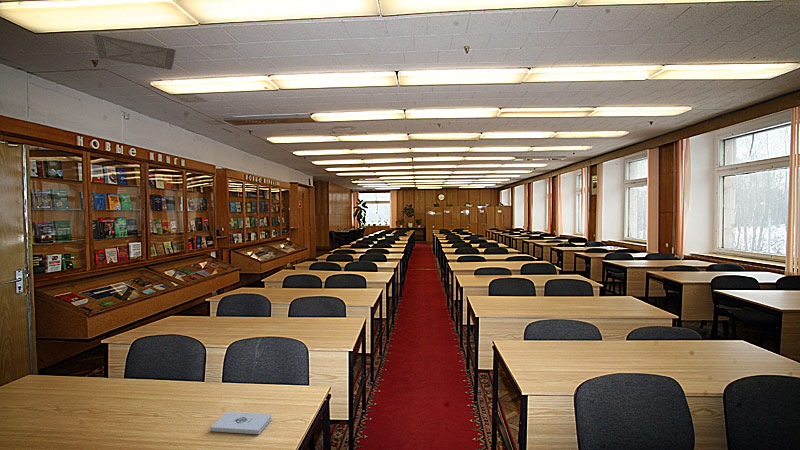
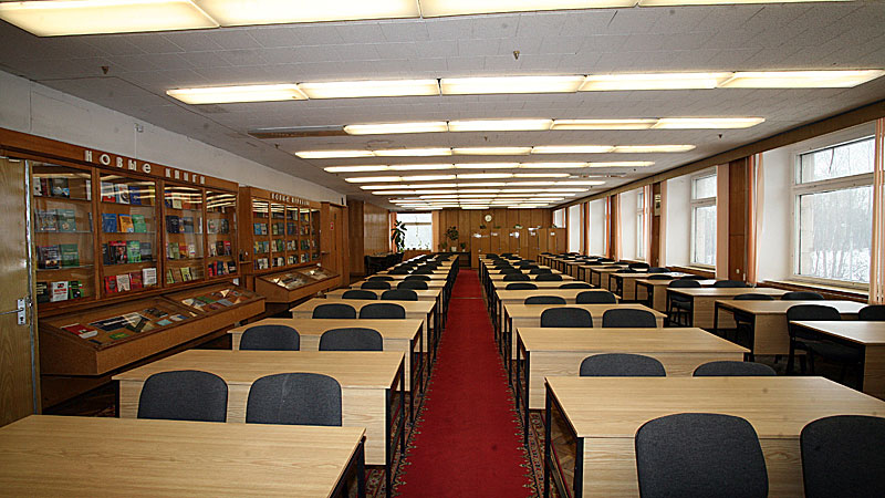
- ceiling vent [92,33,177,71]
- notepad [209,411,273,435]
